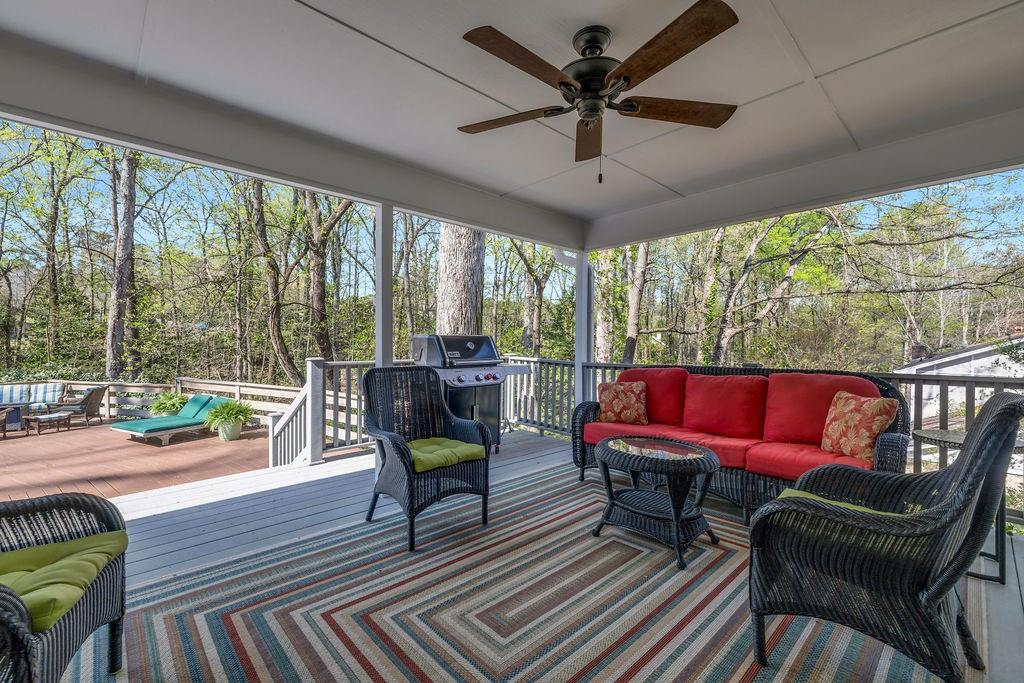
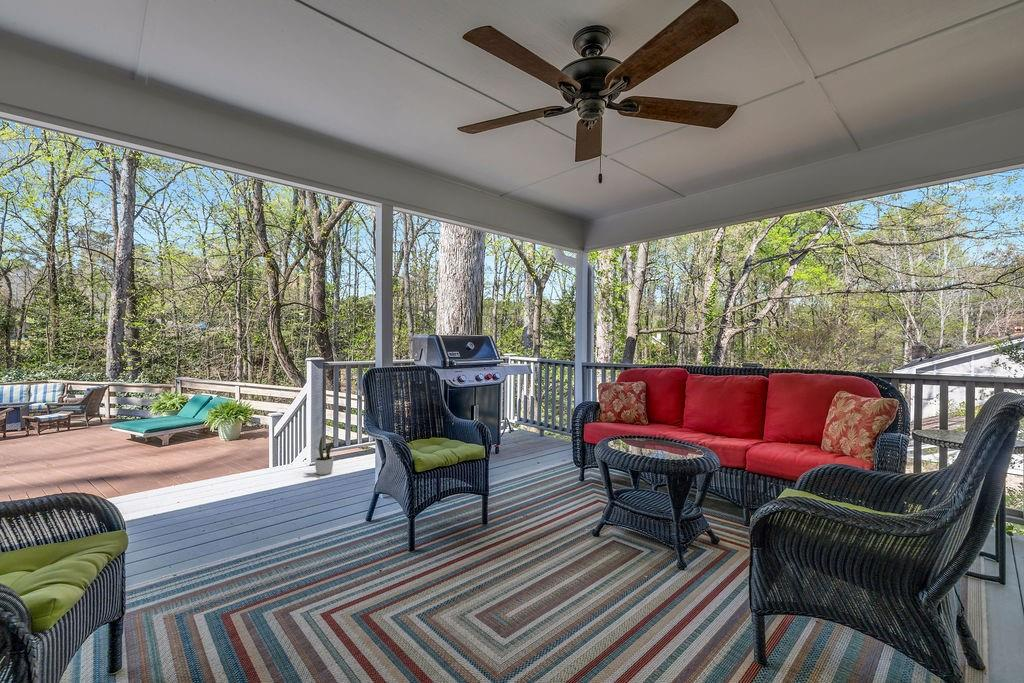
+ potted plant [314,435,334,476]
